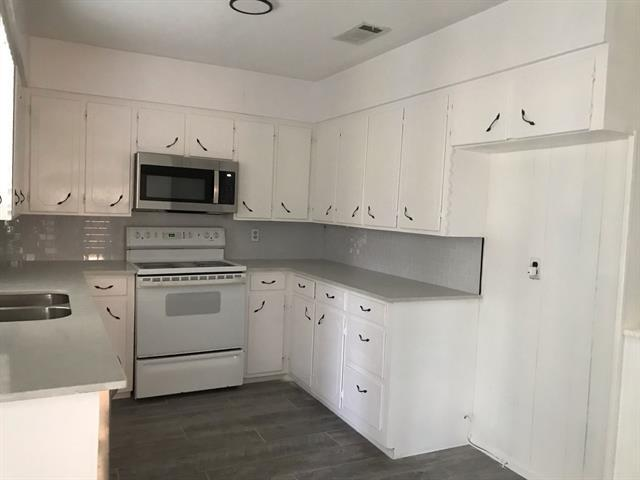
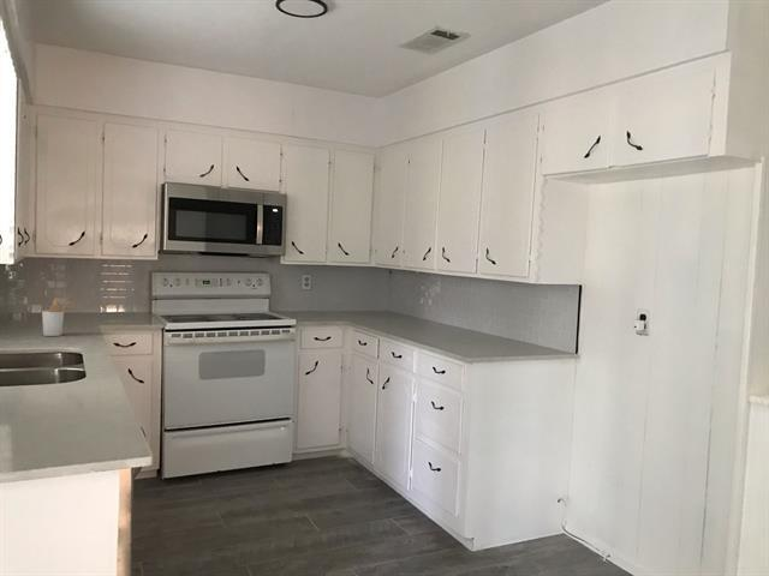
+ utensil holder [41,298,77,337]
